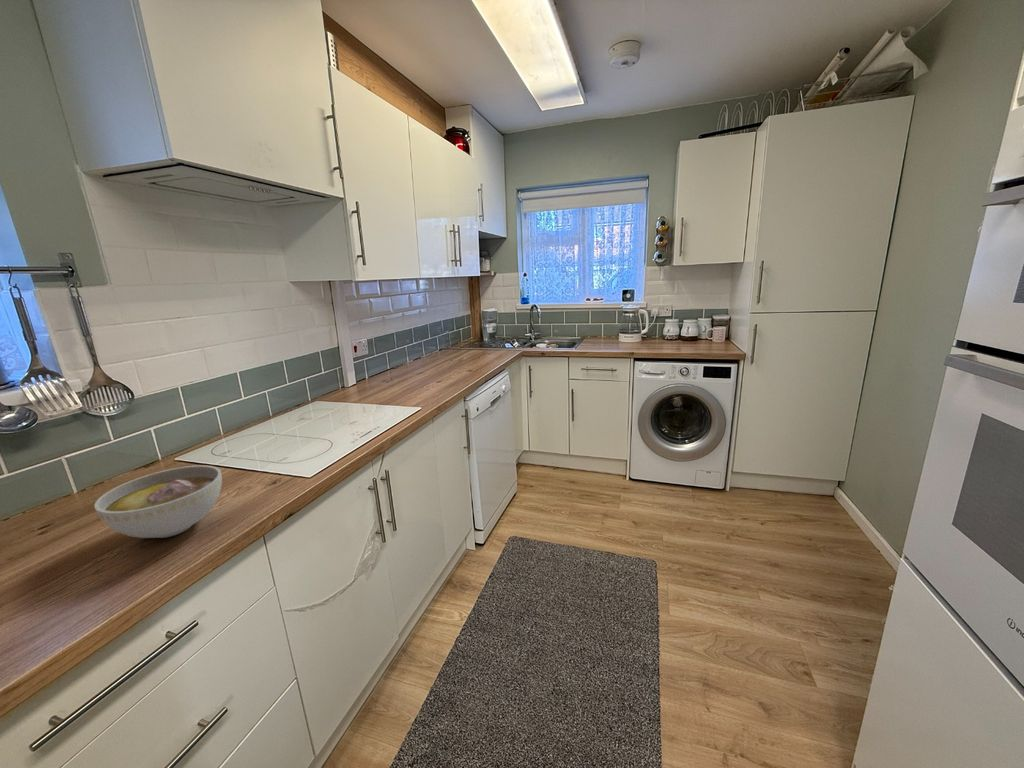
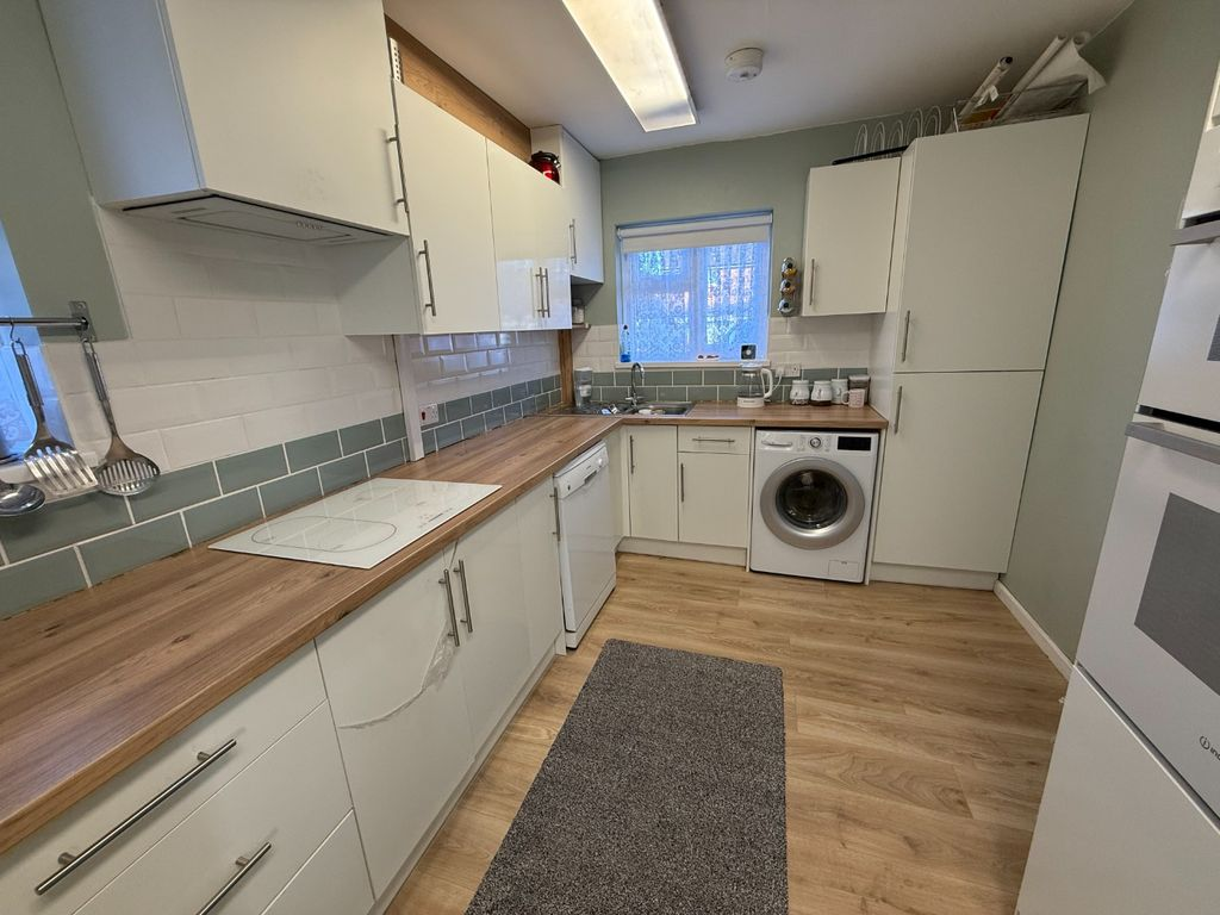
- bowl [93,464,223,539]
